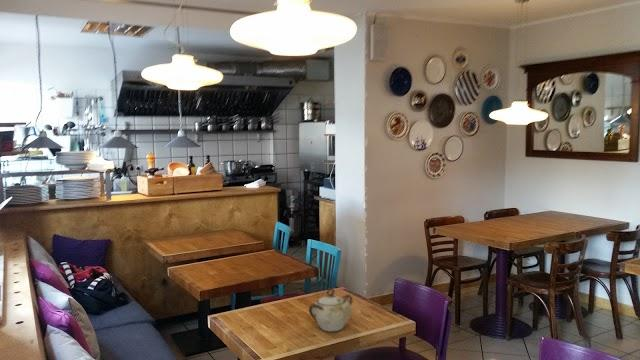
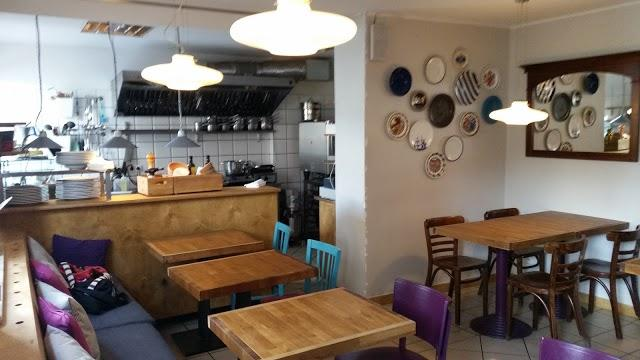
- sugar bowl [308,287,353,332]
